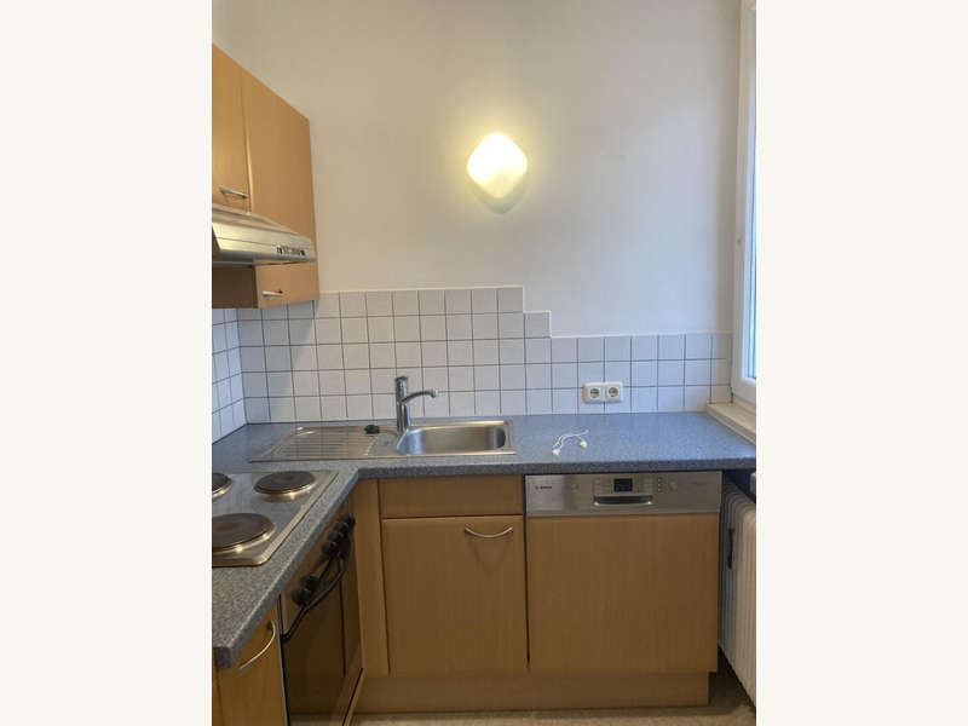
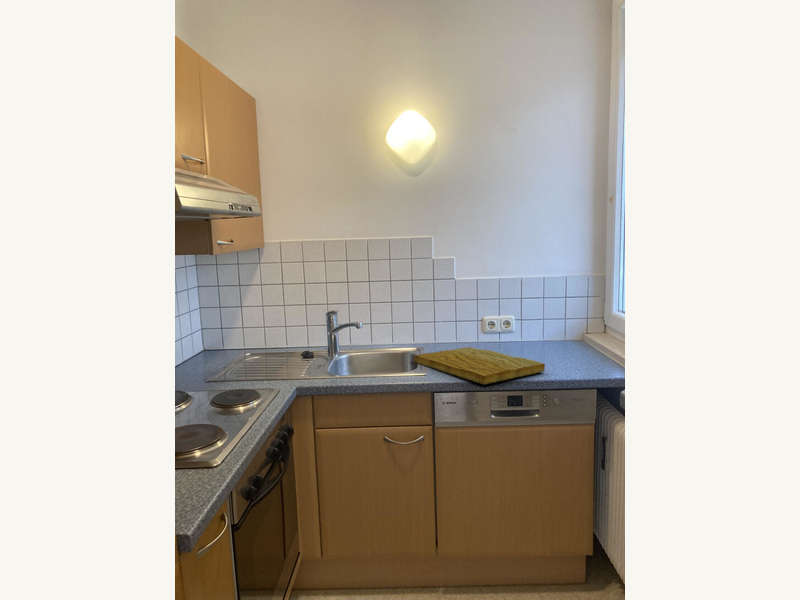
+ cutting board [413,346,546,385]
